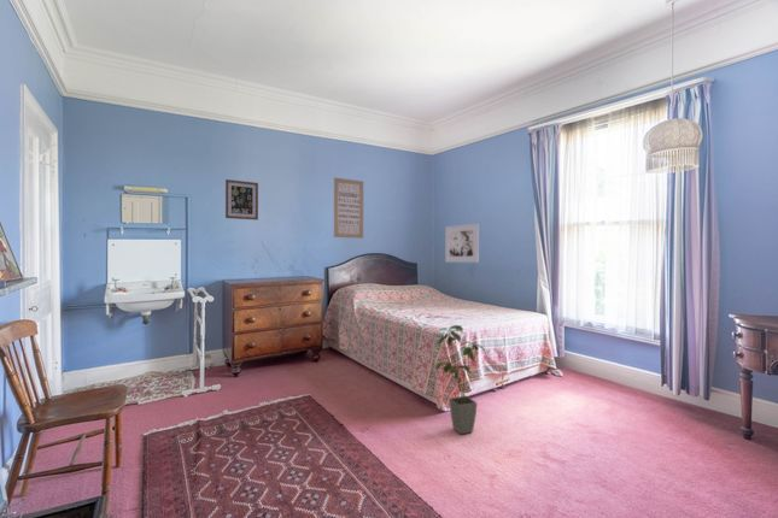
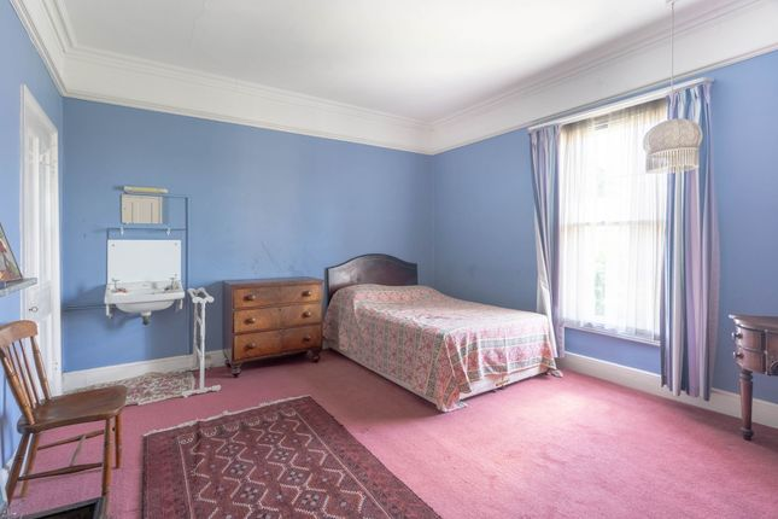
- wall art [333,176,364,240]
- house plant [432,324,487,435]
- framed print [444,223,480,264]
- wall art [224,178,259,222]
